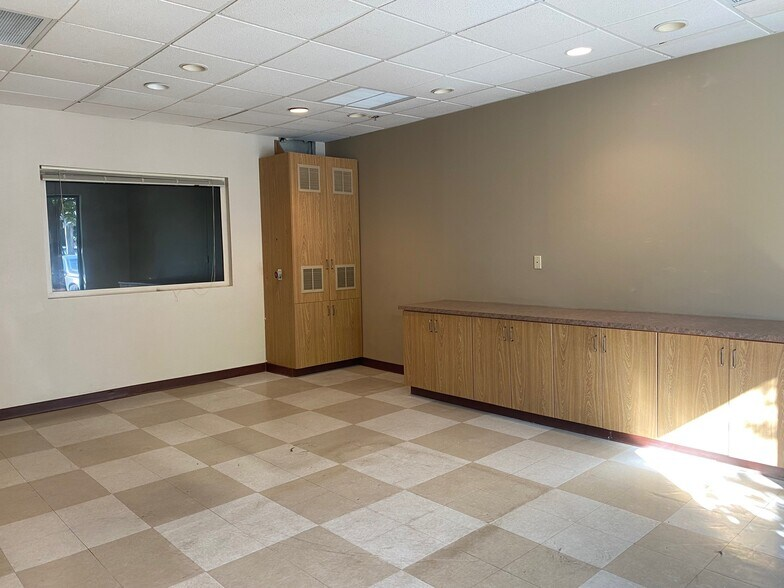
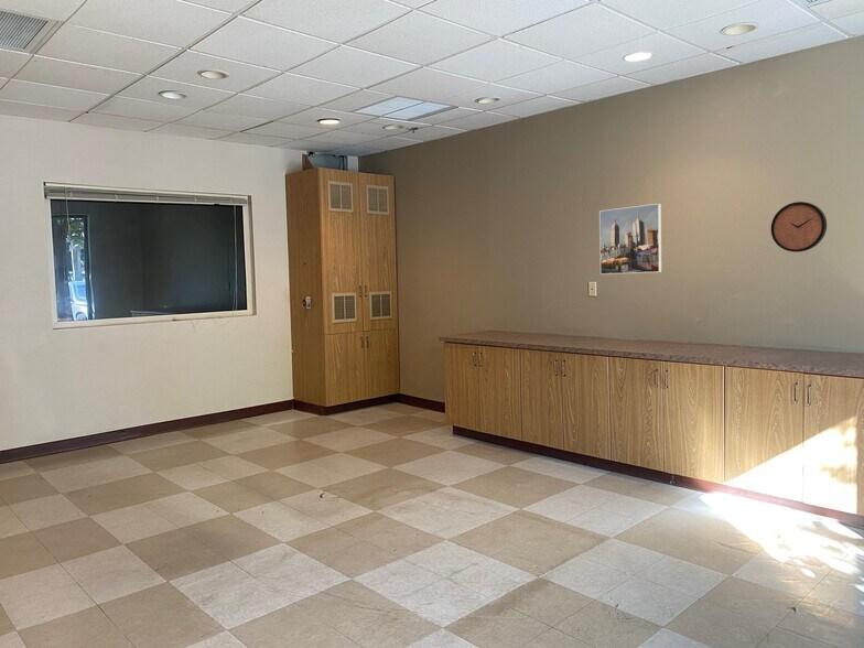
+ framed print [598,203,662,276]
+ clock [770,201,828,253]
